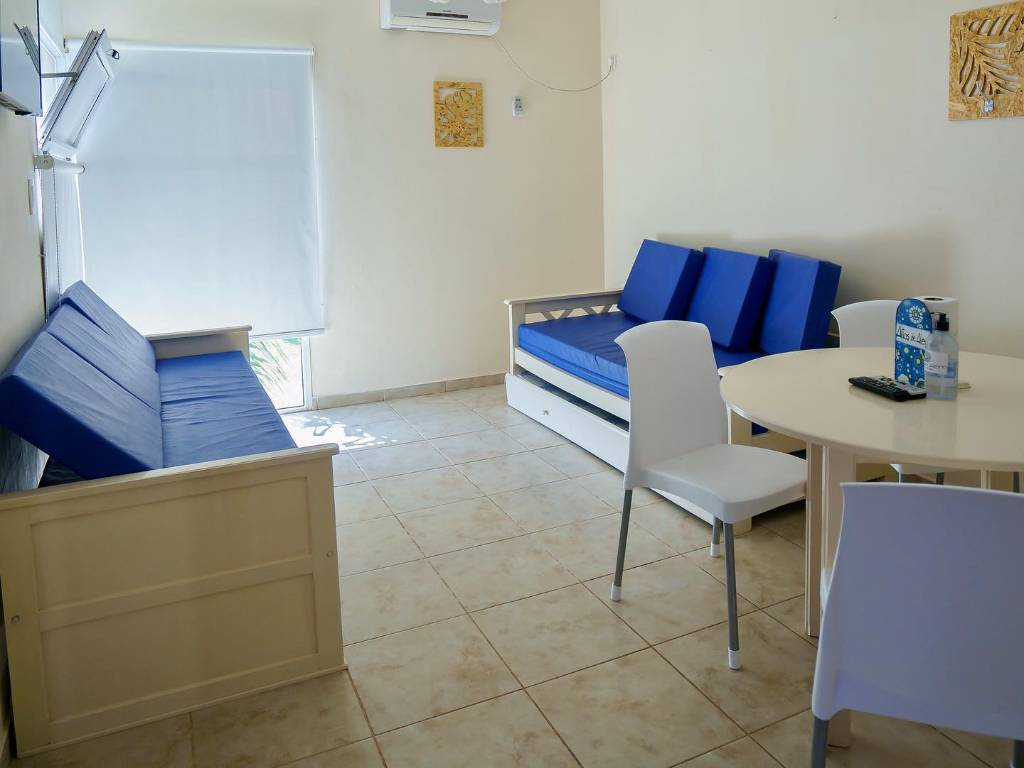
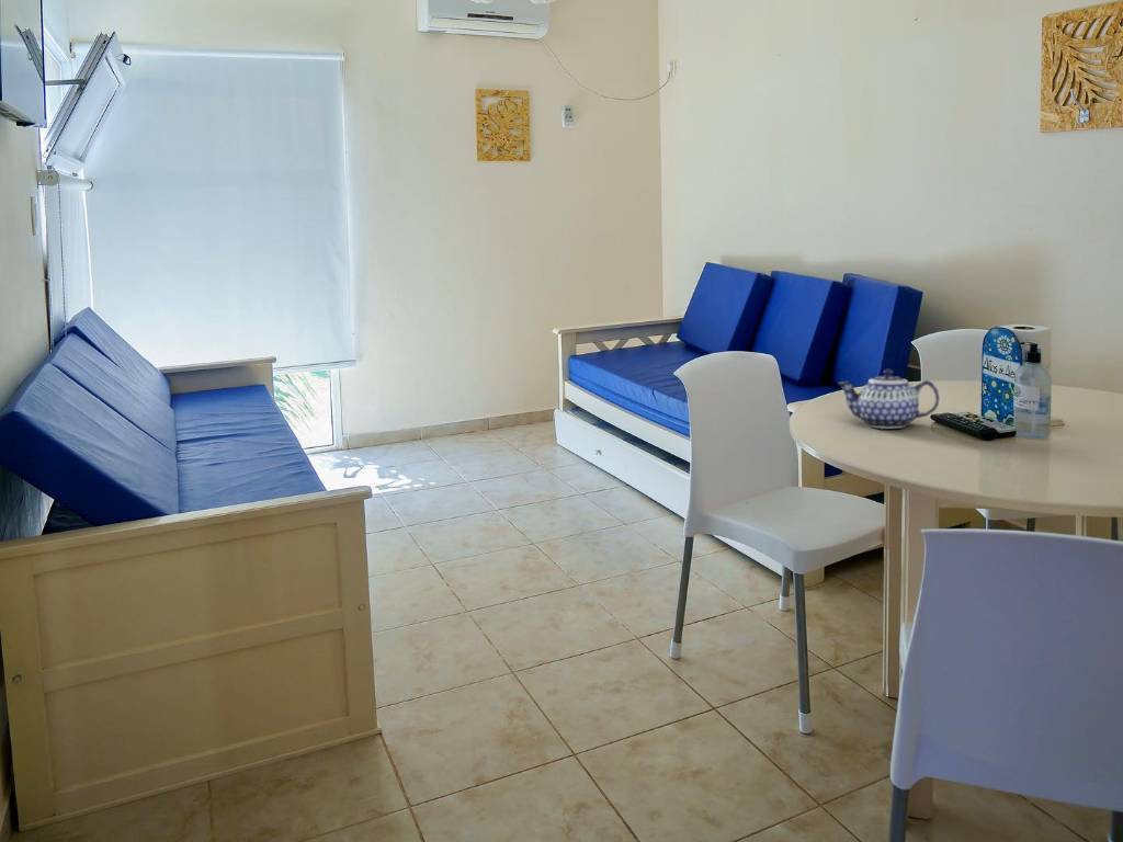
+ teapot [837,368,940,430]
